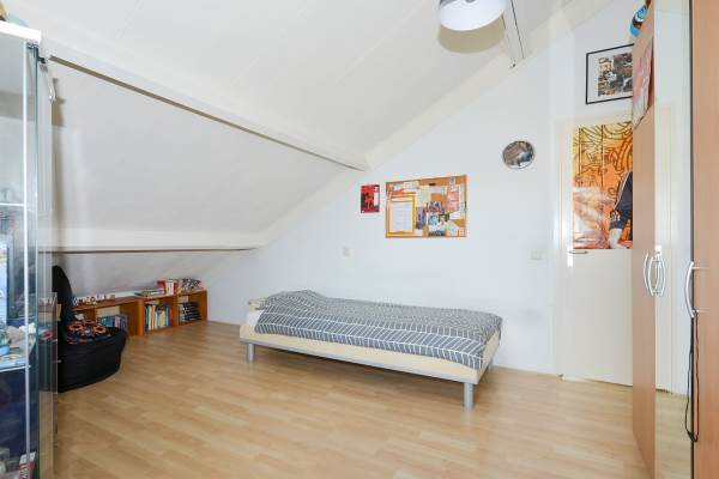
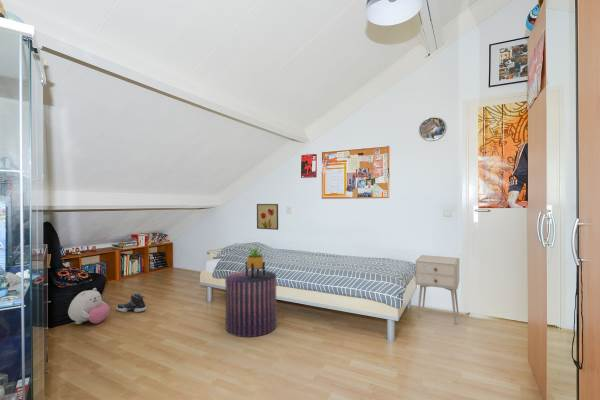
+ potted plant [245,242,266,278]
+ plush toy [67,287,111,325]
+ wall art [256,203,279,231]
+ sneaker [115,292,147,313]
+ pouf [224,269,278,338]
+ nightstand [415,254,461,325]
